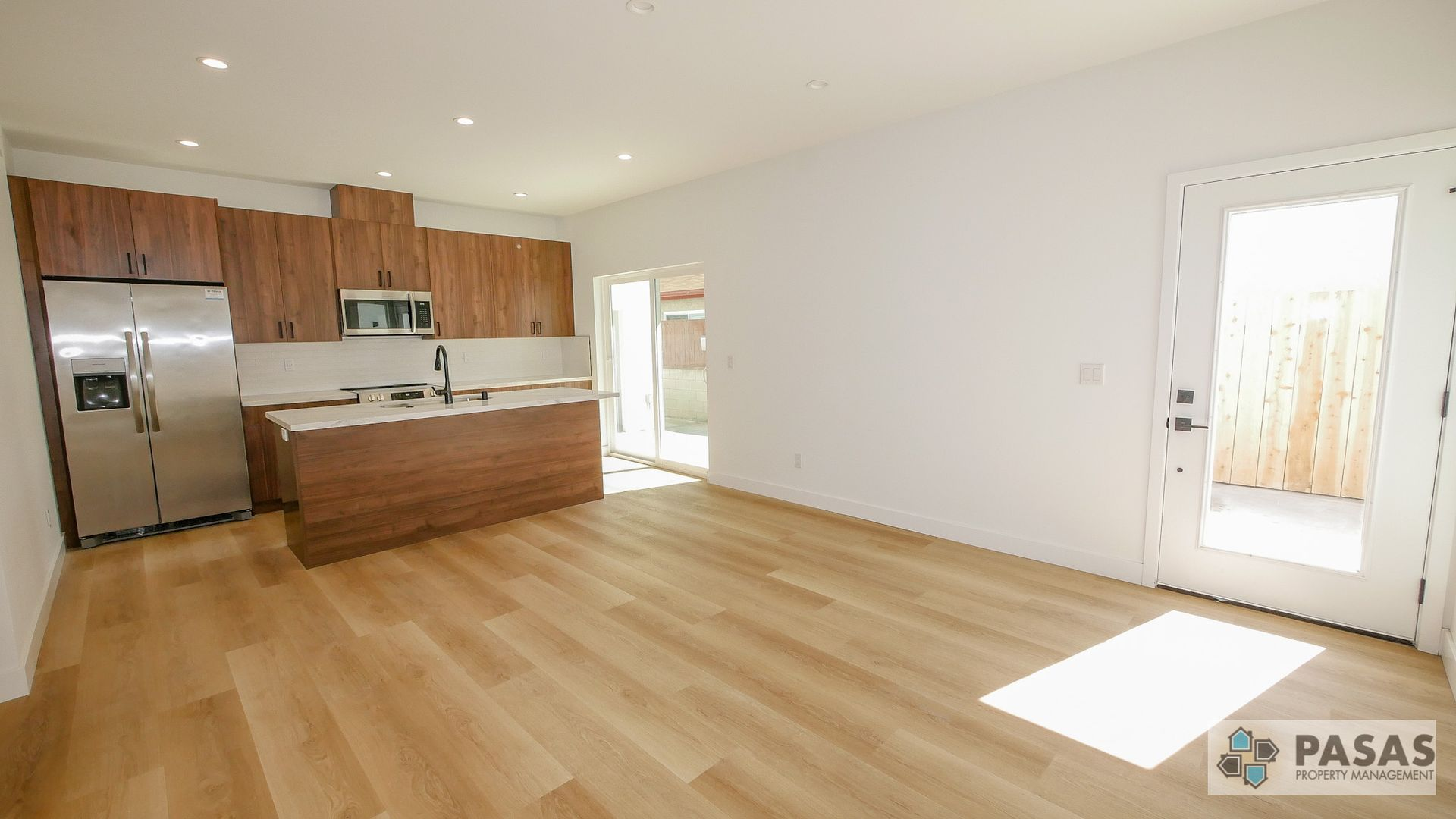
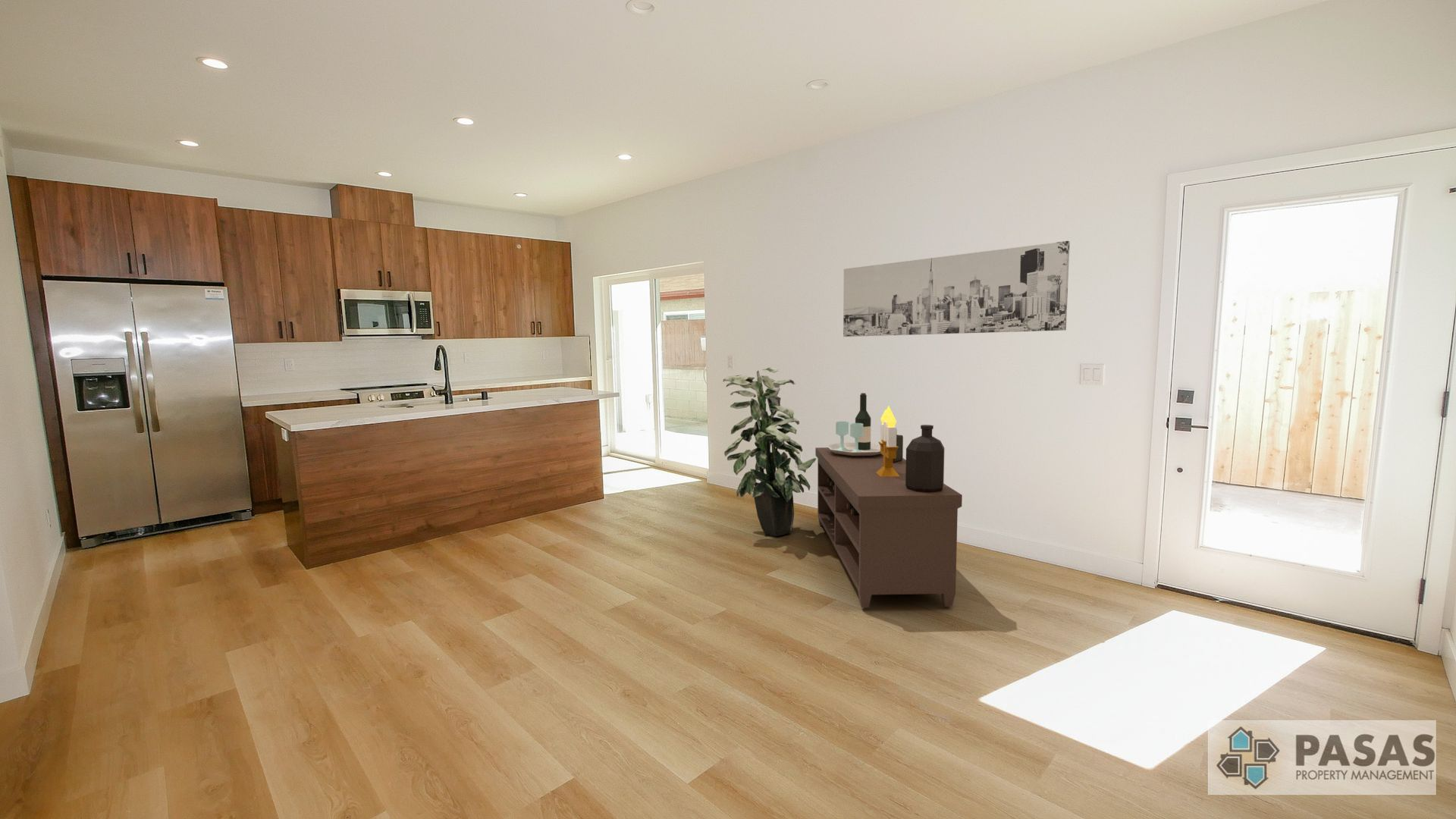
+ sideboard [814,392,963,608]
+ indoor plant [723,366,817,537]
+ wall art [843,240,1071,337]
